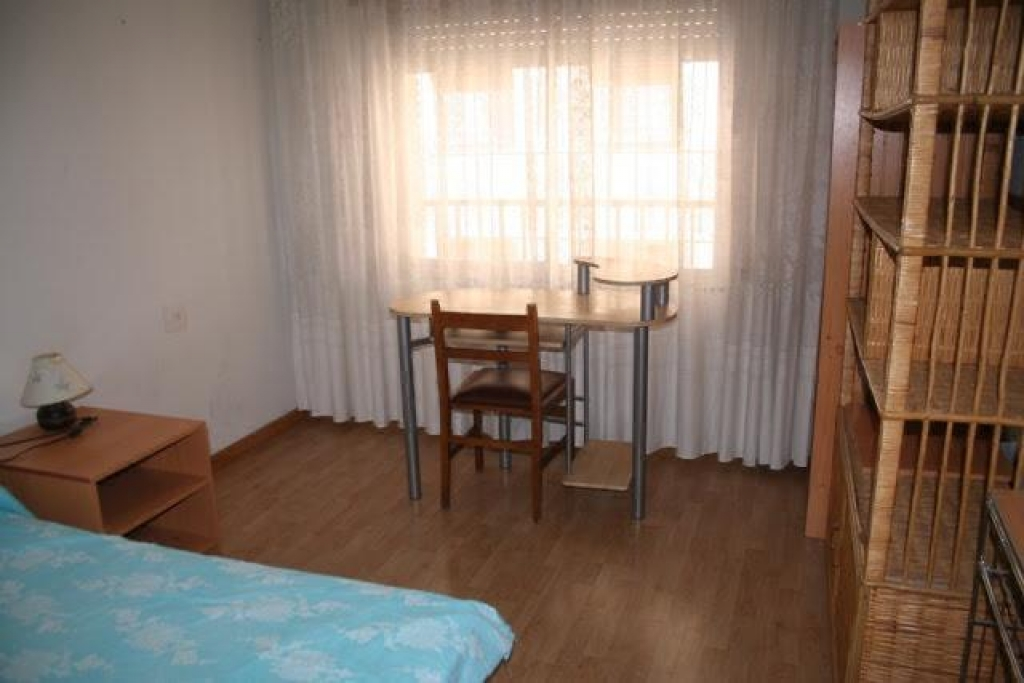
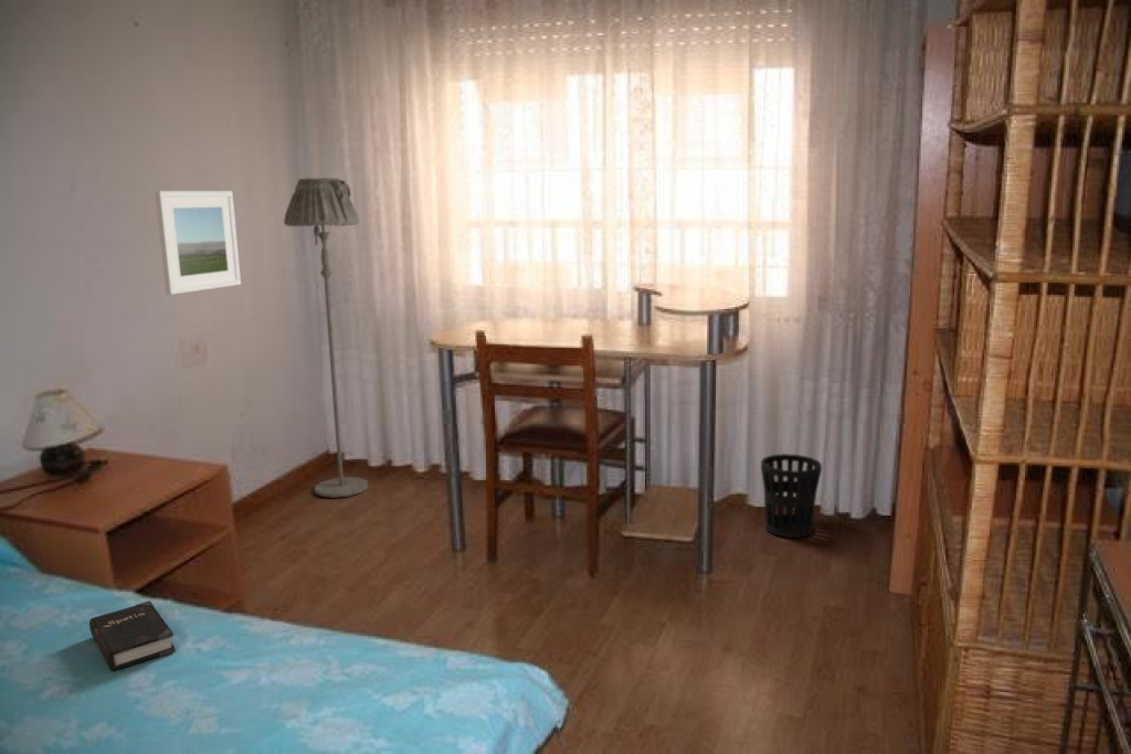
+ hardback book [88,599,177,672]
+ wastebasket [760,453,823,539]
+ floor lamp [283,177,370,499]
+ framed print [154,190,242,296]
